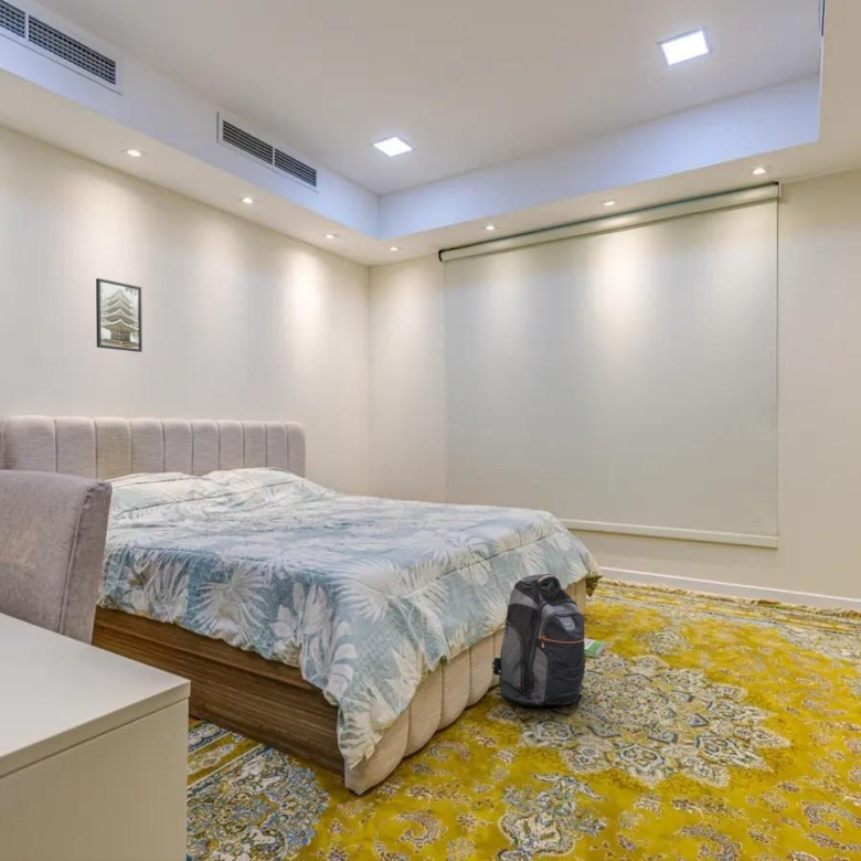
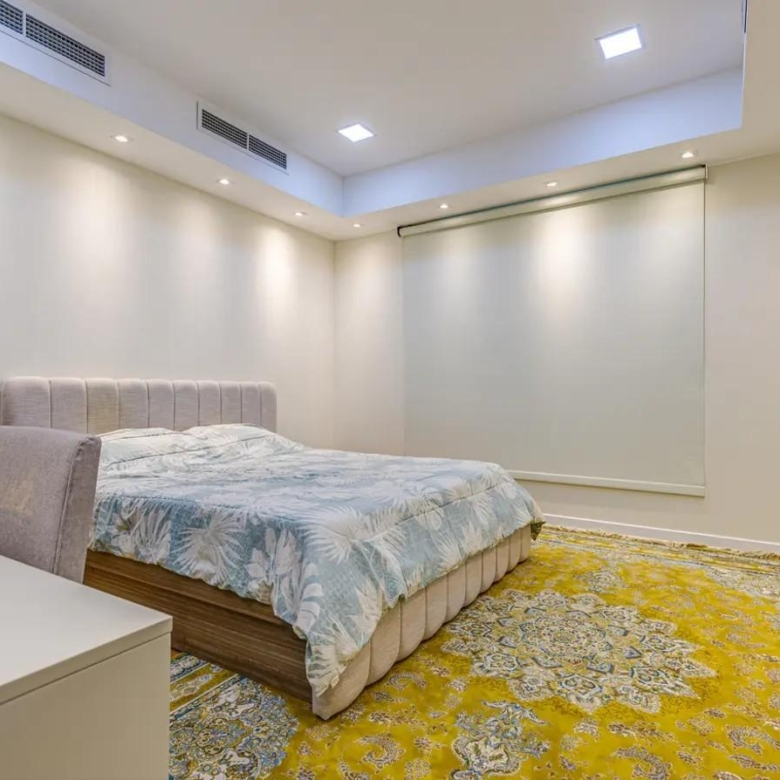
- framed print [95,277,144,353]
- box [584,637,606,659]
- backpack [490,573,586,708]
